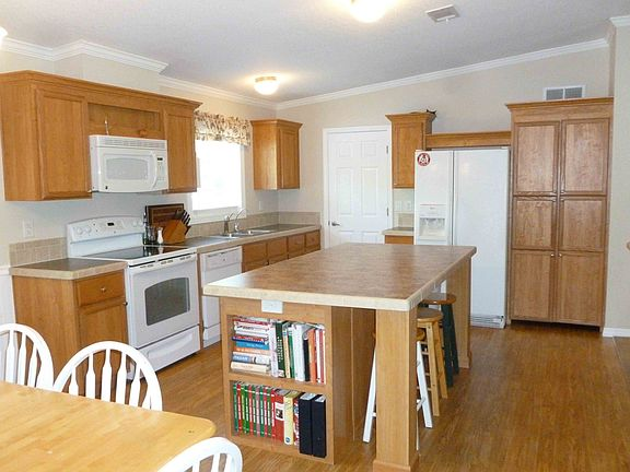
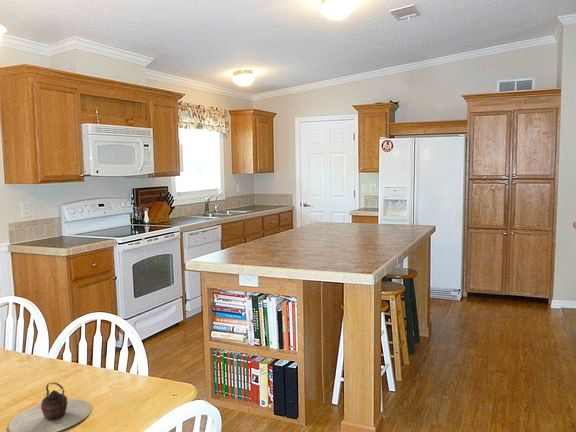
+ teapot [7,382,92,432]
